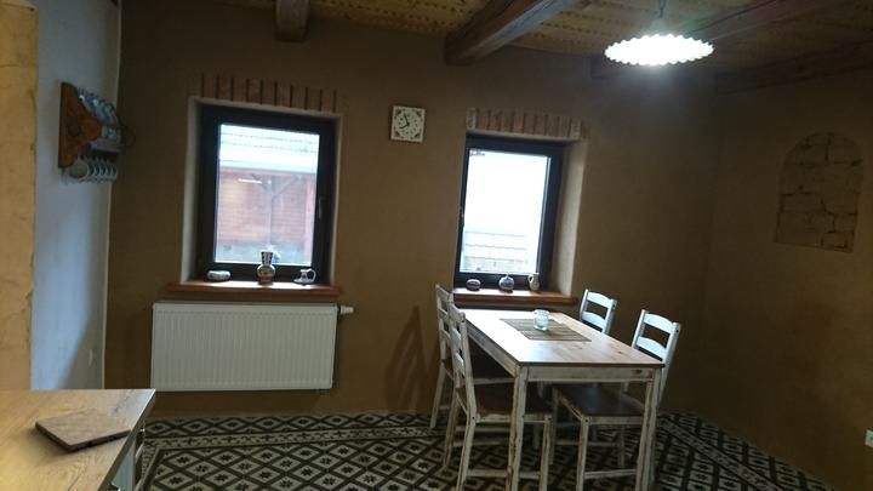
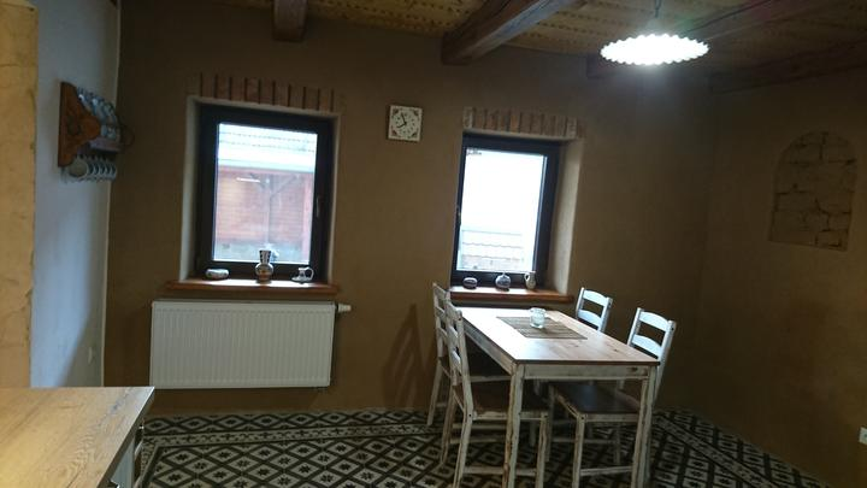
- cutting board [34,407,132,452]
